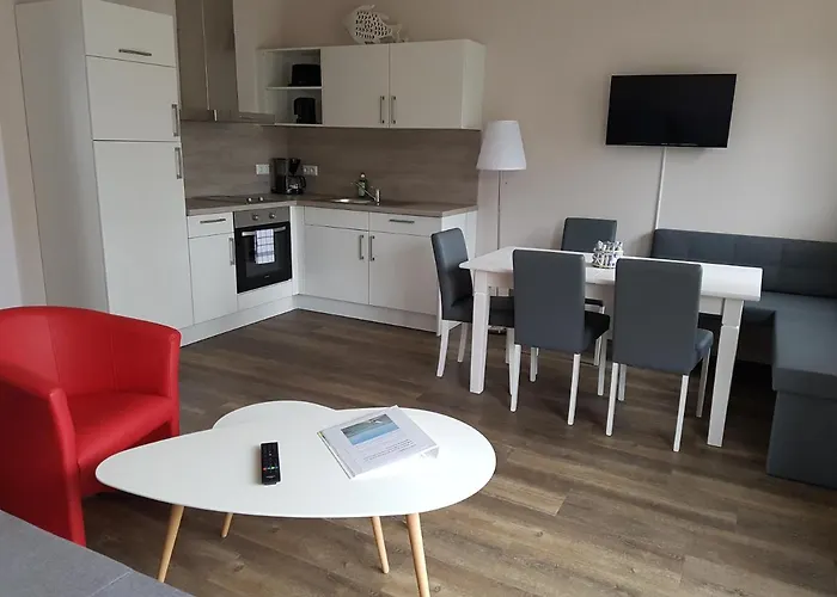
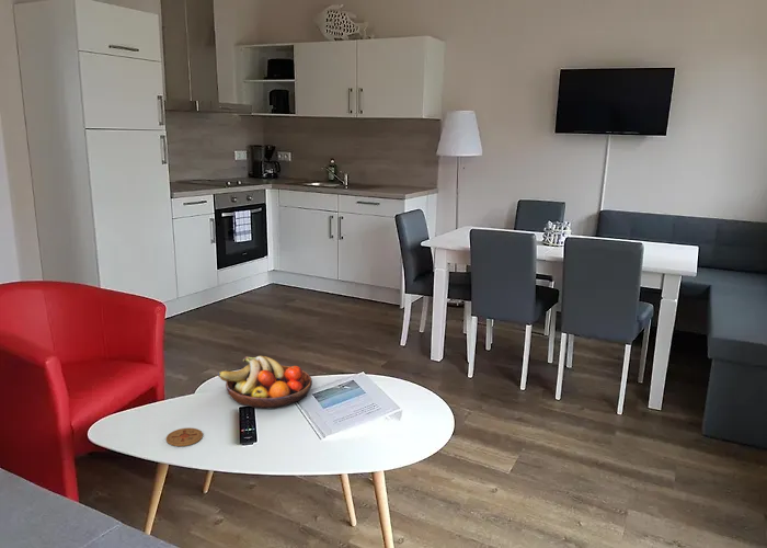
+ coaster [165,426,204,447]
+ fruit bowl [217,355,313,410]
